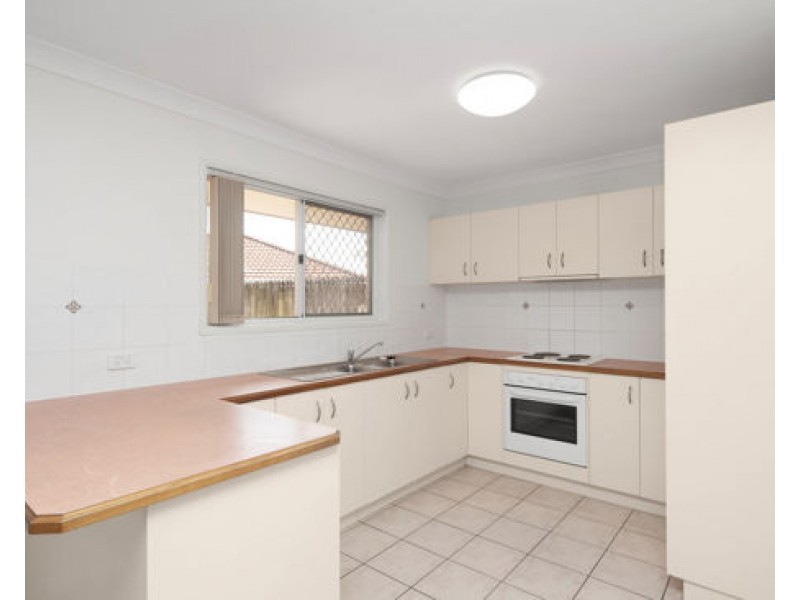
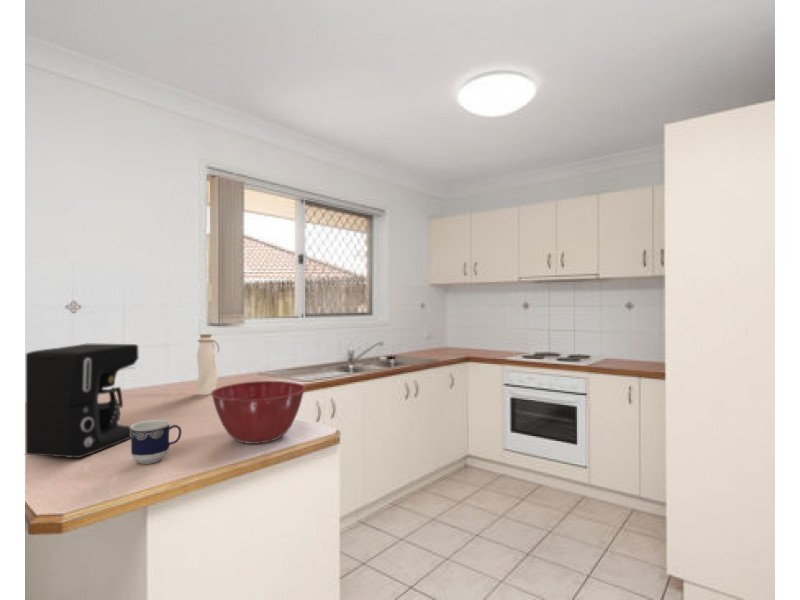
+ coffee maker [25,343,140,459]
+ cup [130,418,182,465]
+ mixing bowl [210,380,306,445]
+ water bottle [195,333,220,396]
